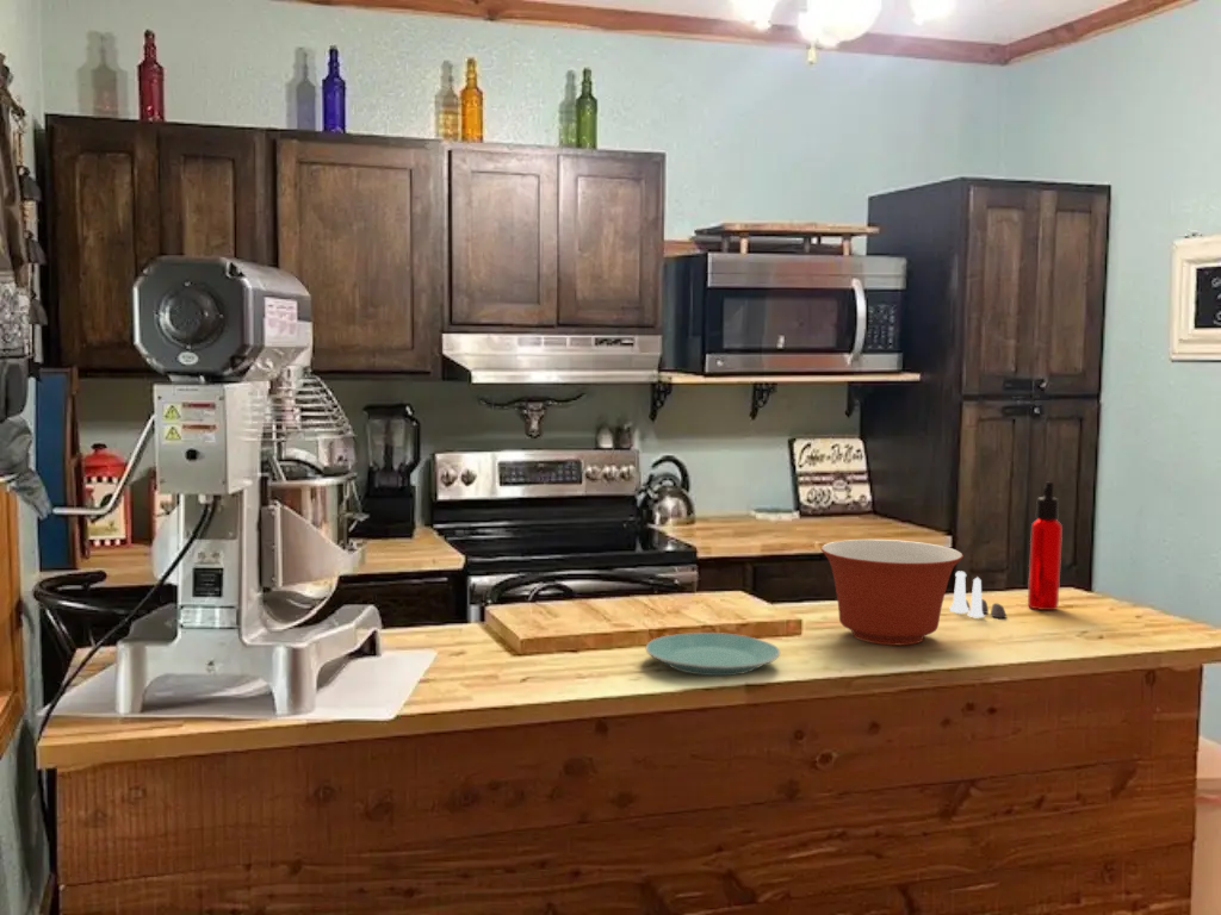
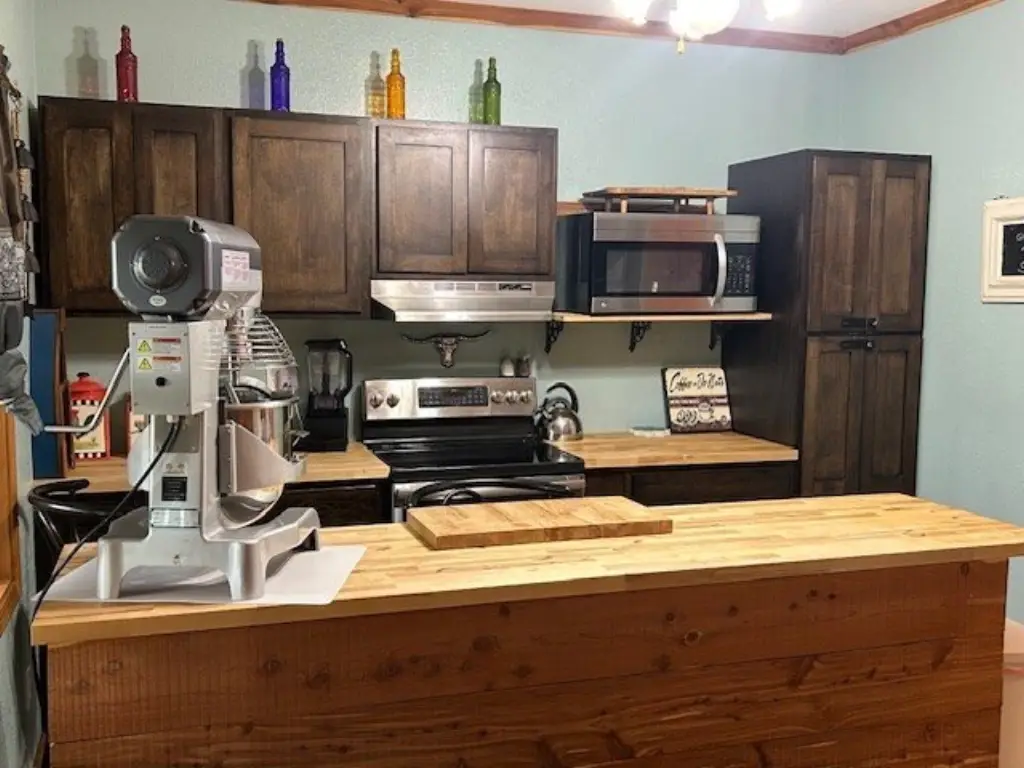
- water bottle [1027,481,1064,611]
- plate [645,631,781,677]
- salt and pepper shaker set [948,569,1008,618]
- mixing bowl [820,539,965,647]
